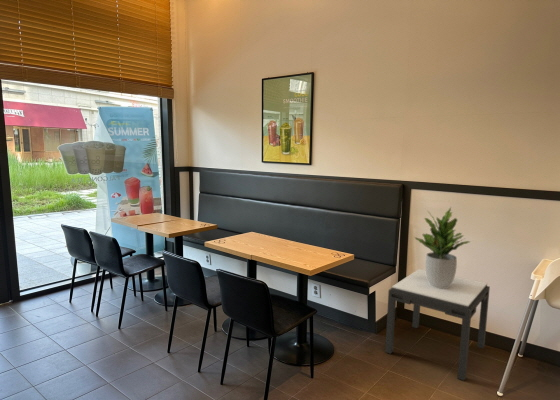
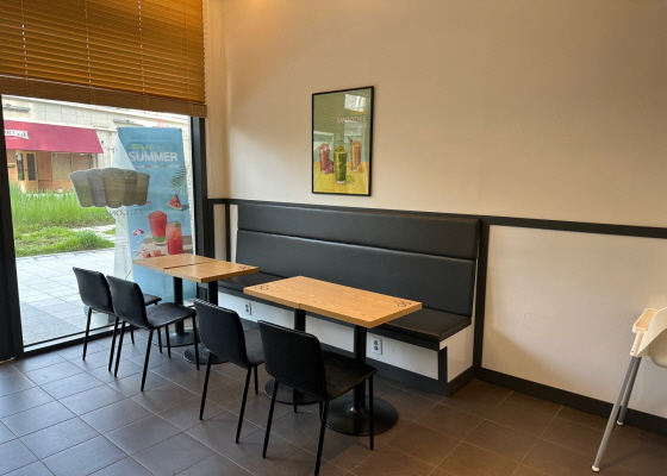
- side table [384,268,491,382]
- potted plant [414,206,471,289]
